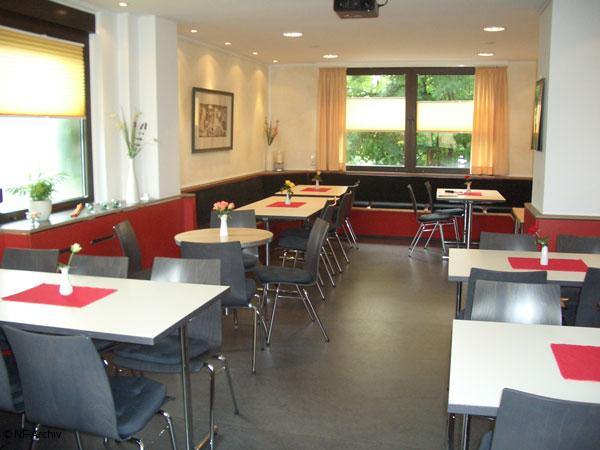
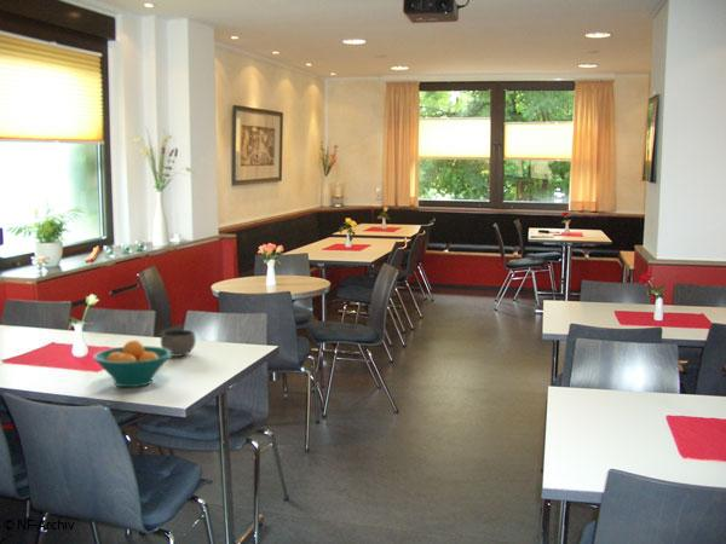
+ fruit bowl [92,338,172,388]
+ bowl [160,329,197,358]
